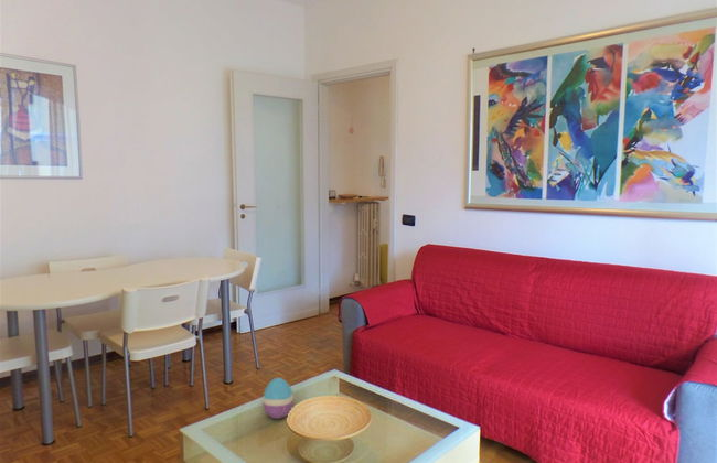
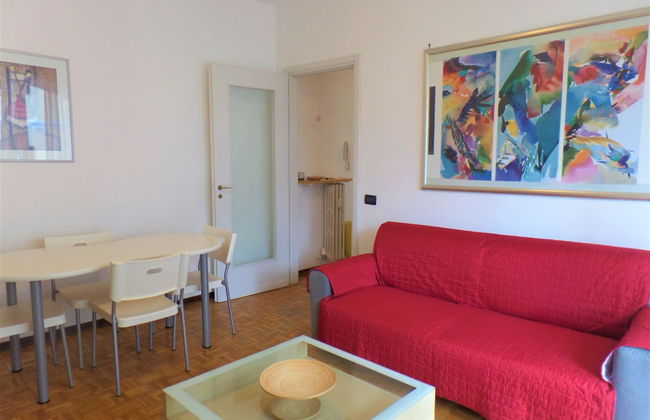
- decorative egg [261,377,295,420]
